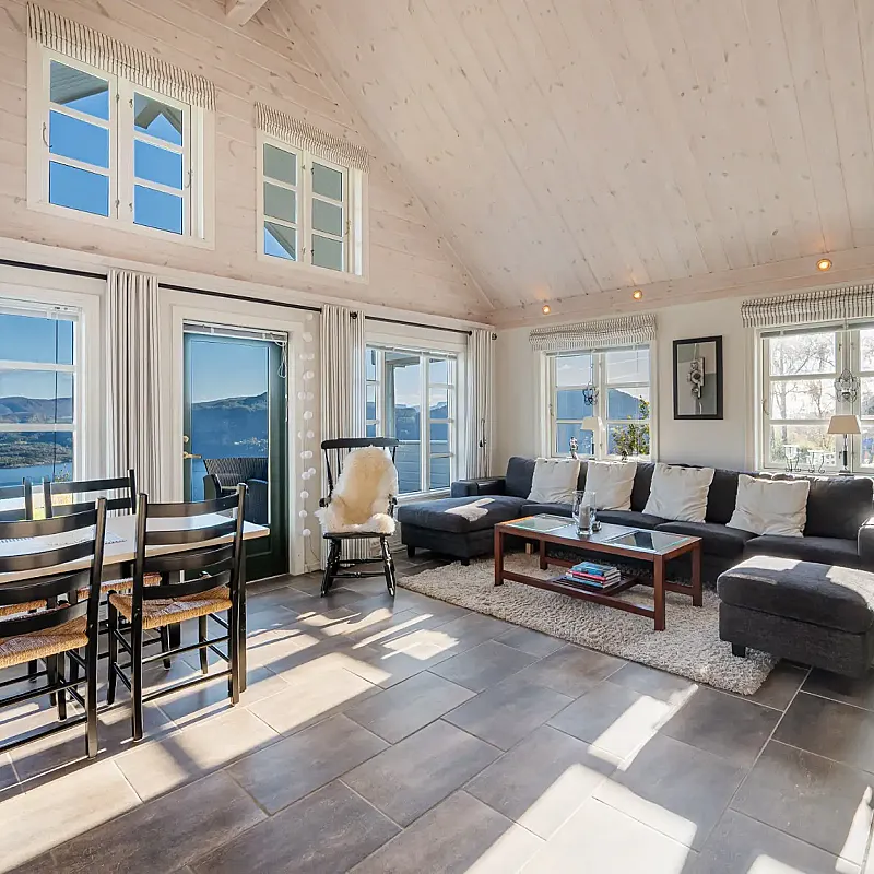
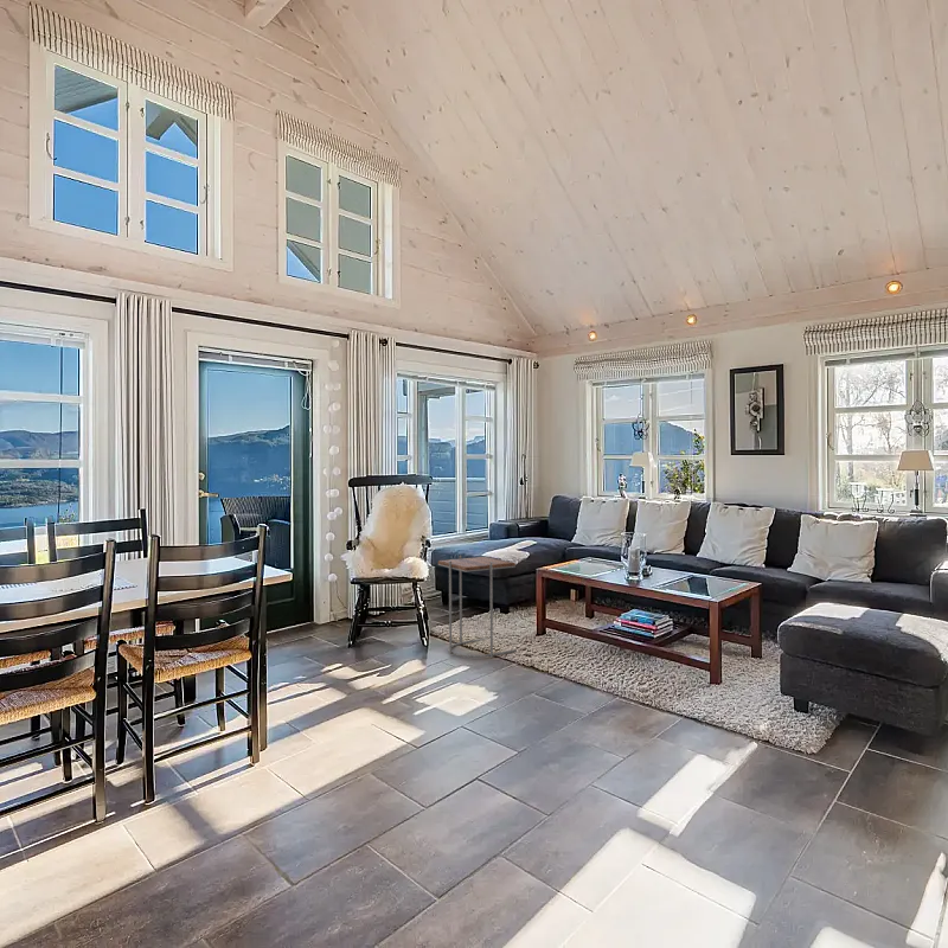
+ side table [437,555,517,659]
